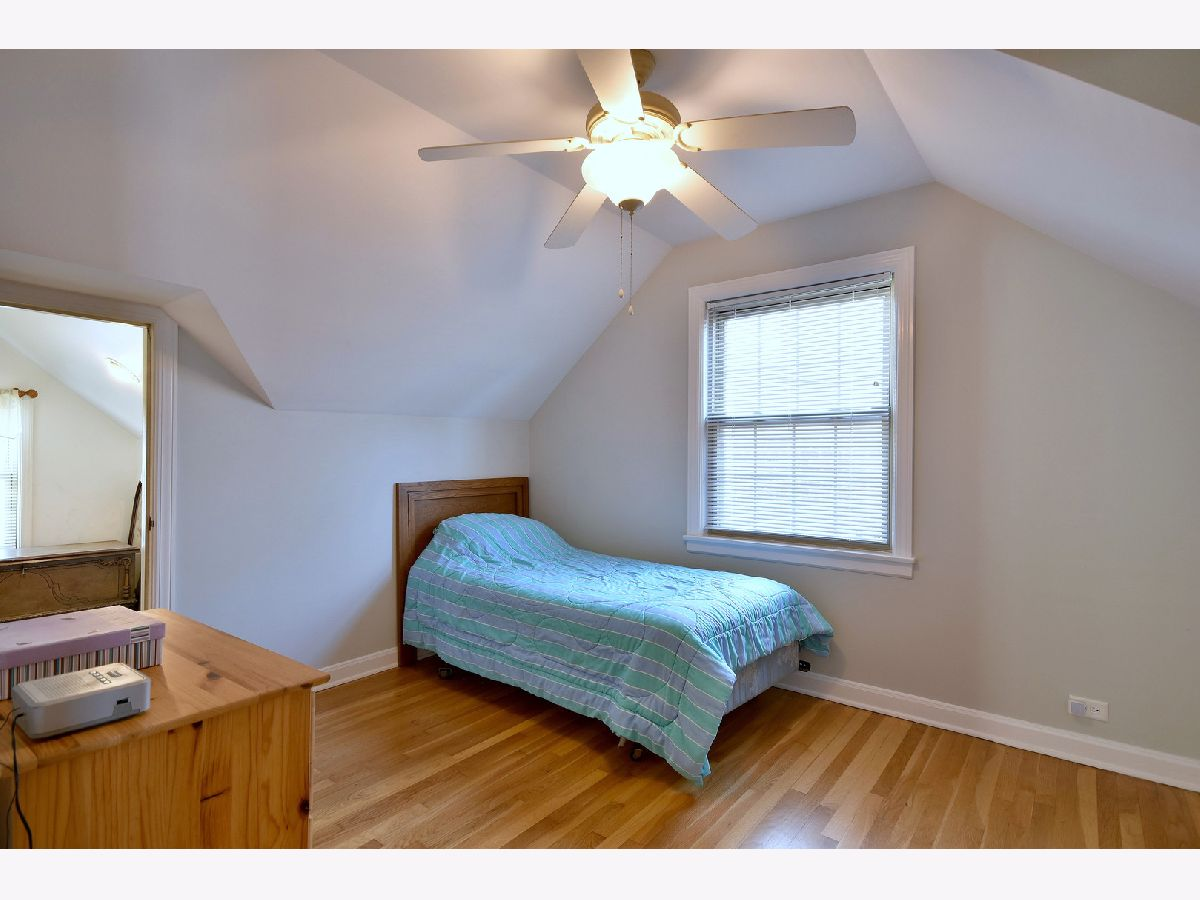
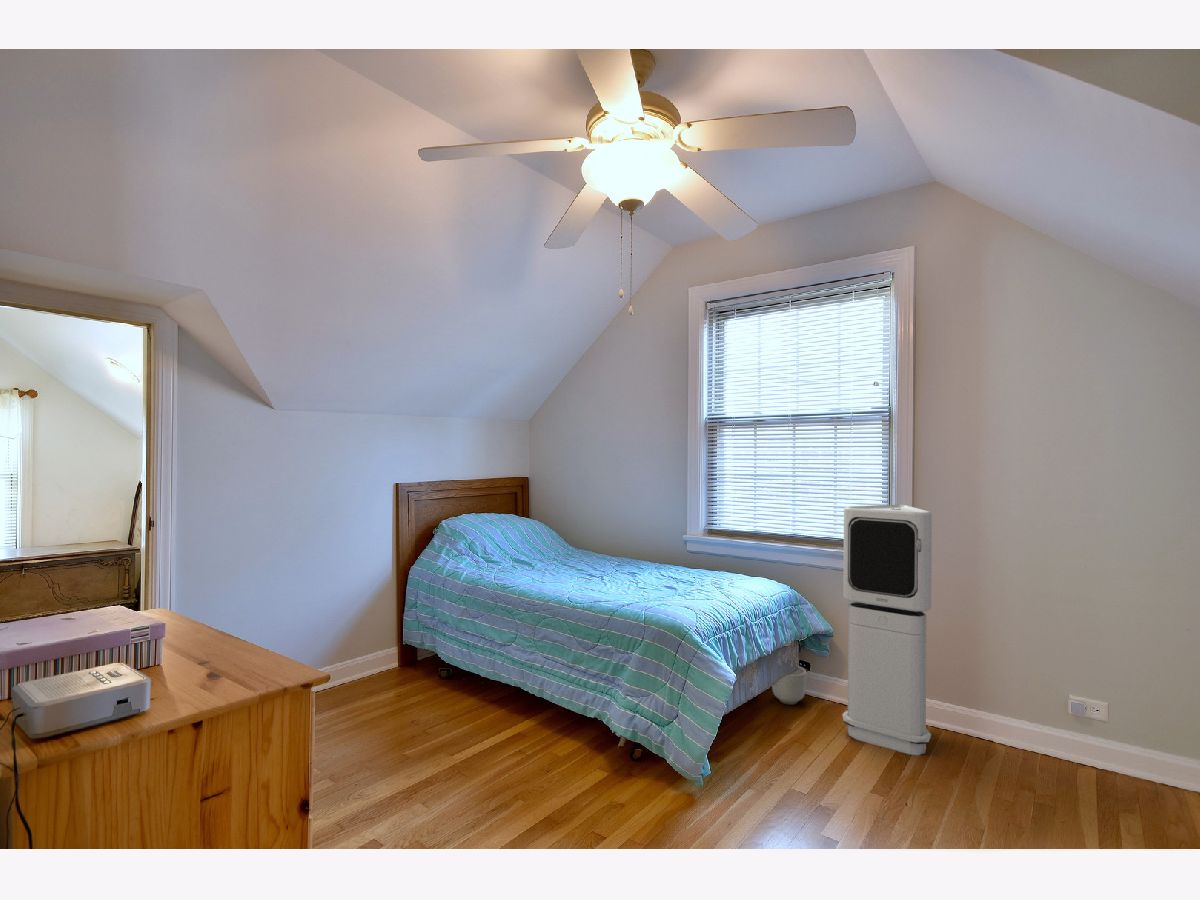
+ planter [771,665,808,706]
+ air purifier [842,504,933,756]
